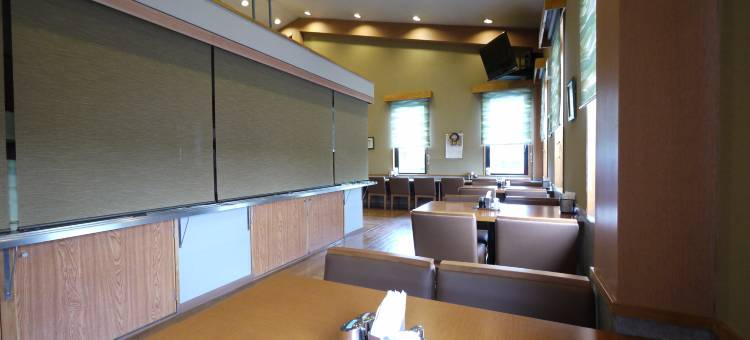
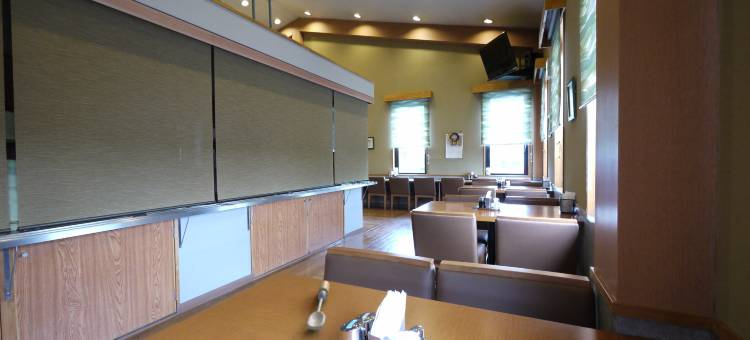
+ spoon [305,280,331,331]
